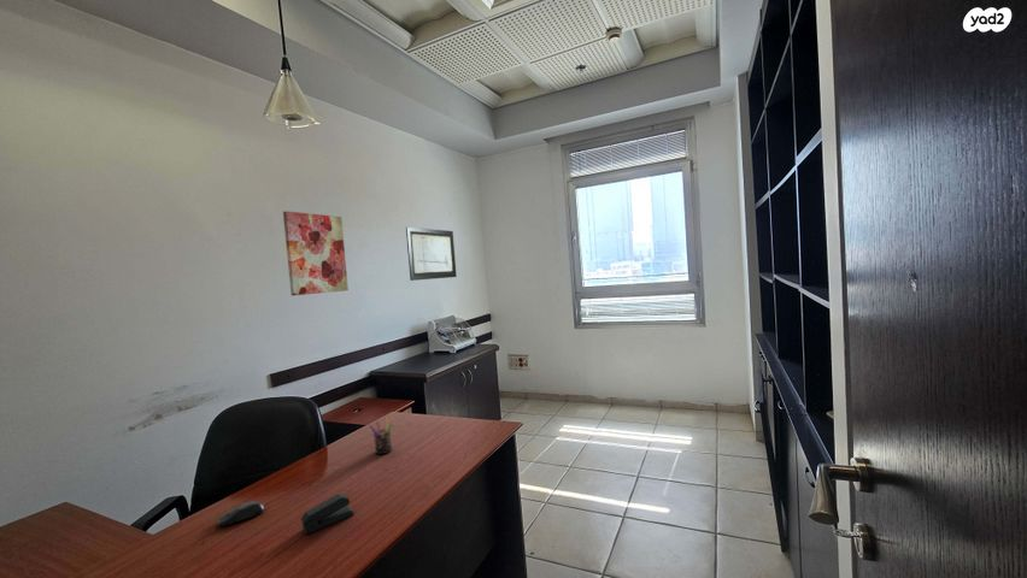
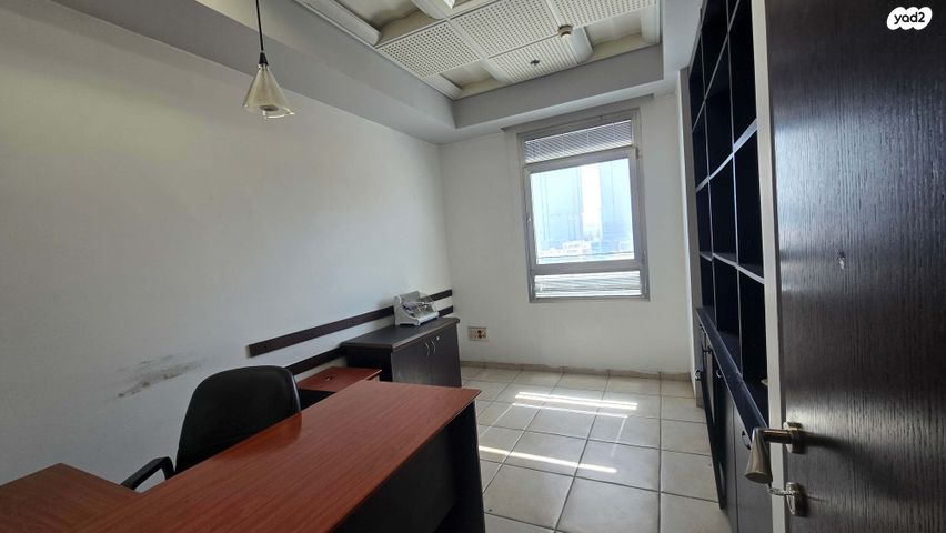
- wall art [282,210,350,296]
- wall art [405,226,458,282]
- stapler [300,493,356,536]
- computer mouse [217,500,265,527]
- pen holder [369,418,394,455]
